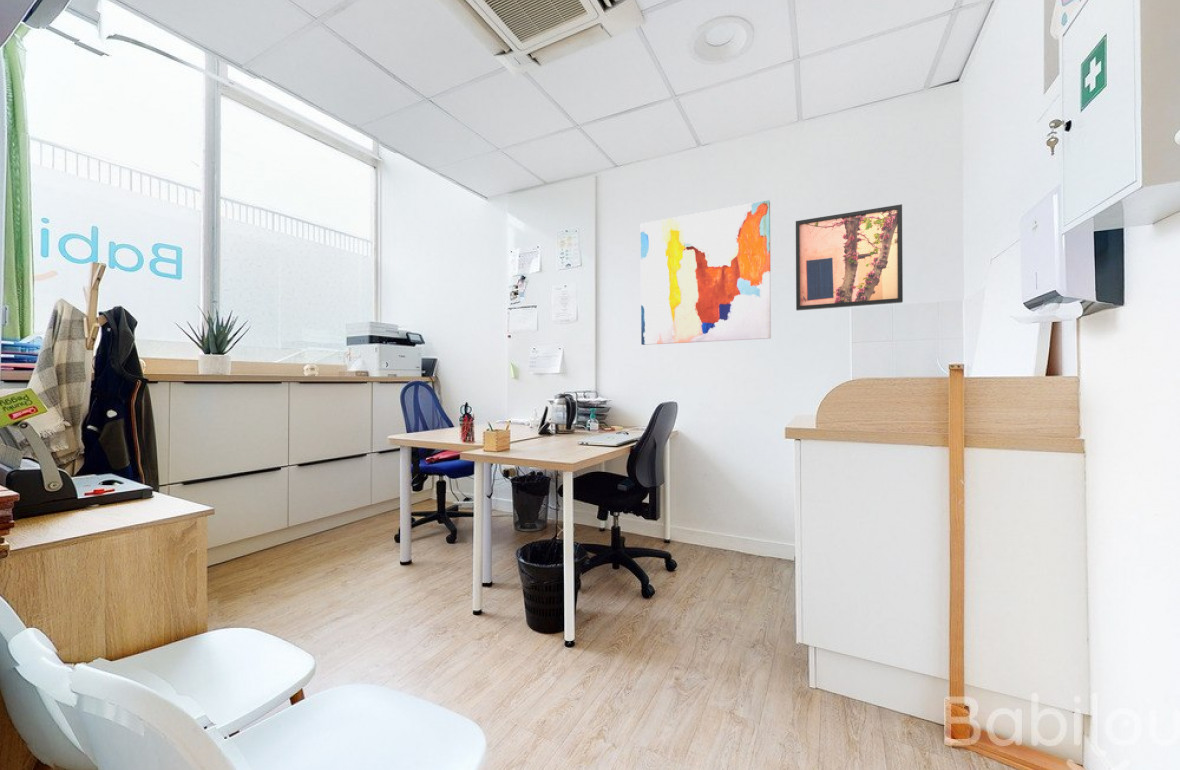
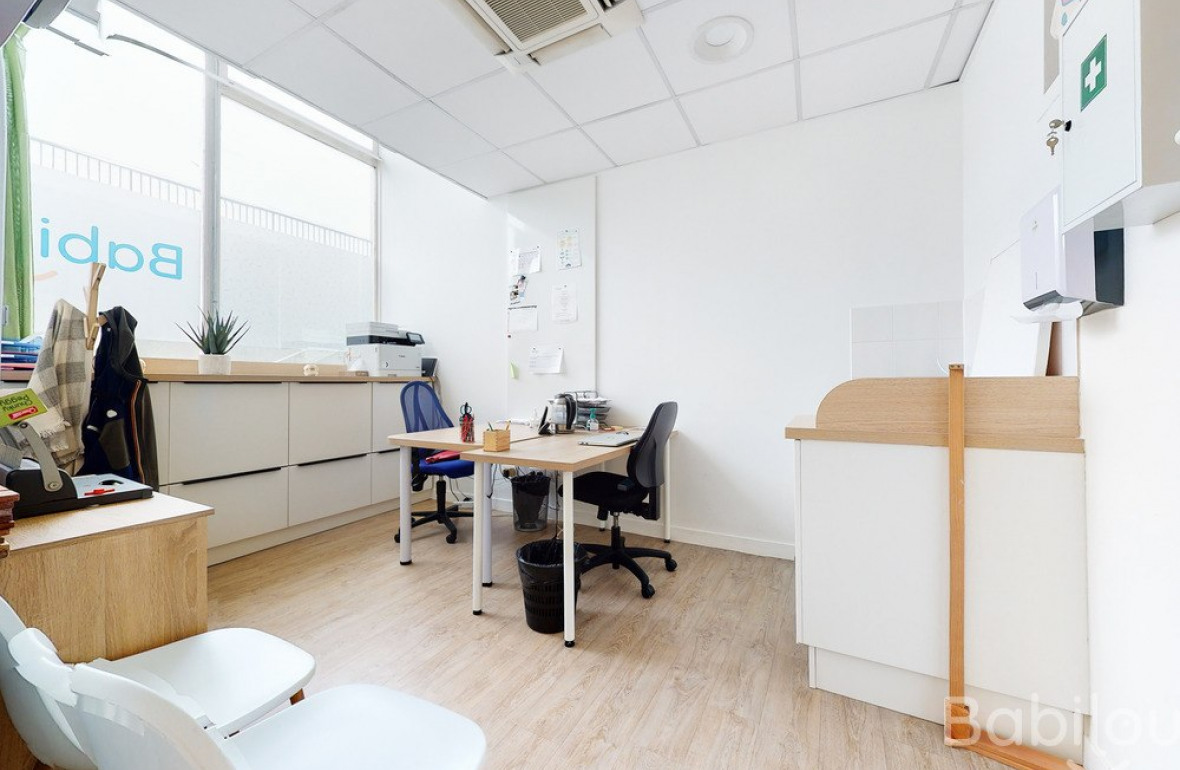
- wall art [640,199,772,346]
- wall art [795,203,904,312]
